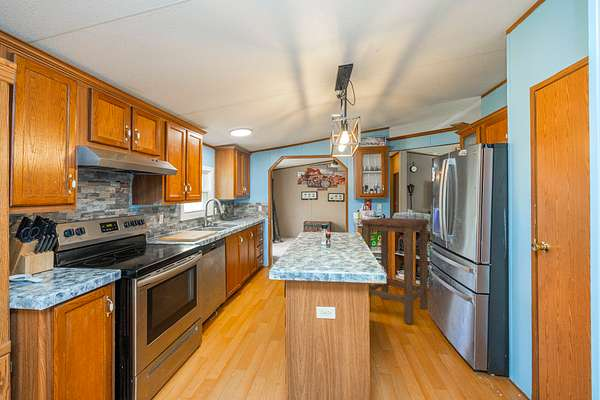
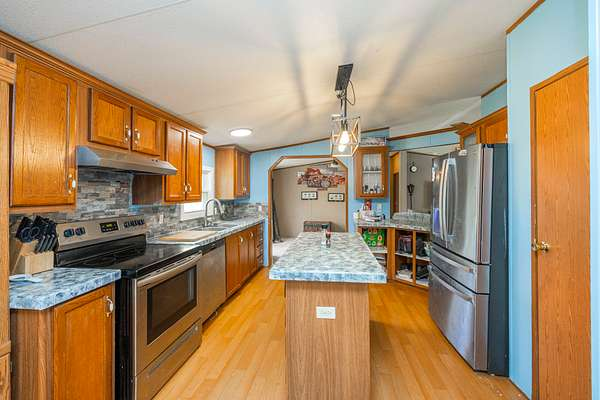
- bar stool [359,217,431,325]
